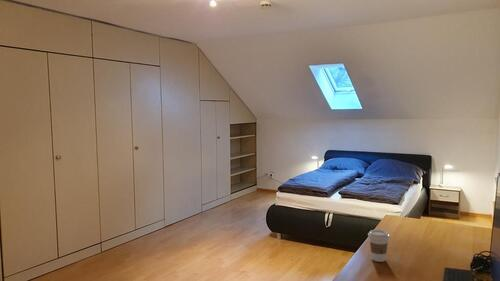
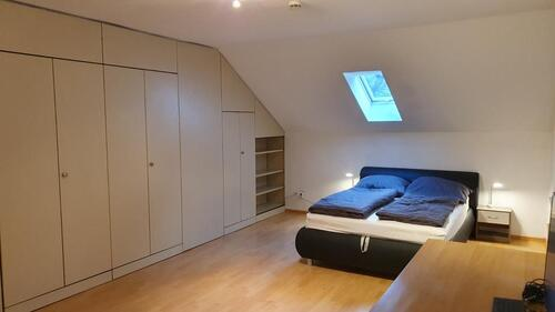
- coffee cup [367,229,391,263]
